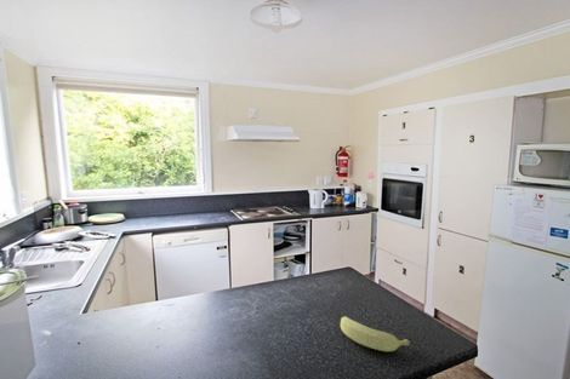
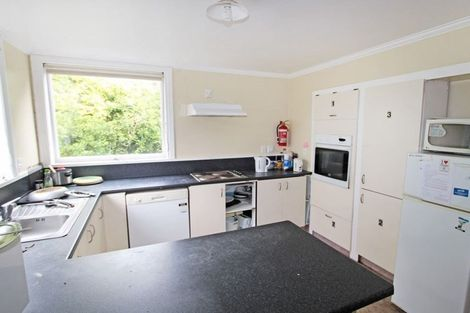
- banana [340,315,411,352]
